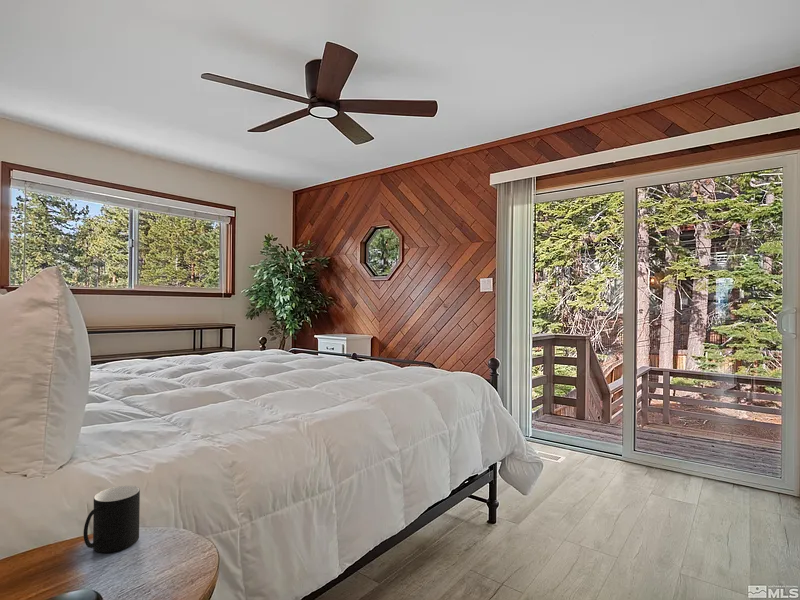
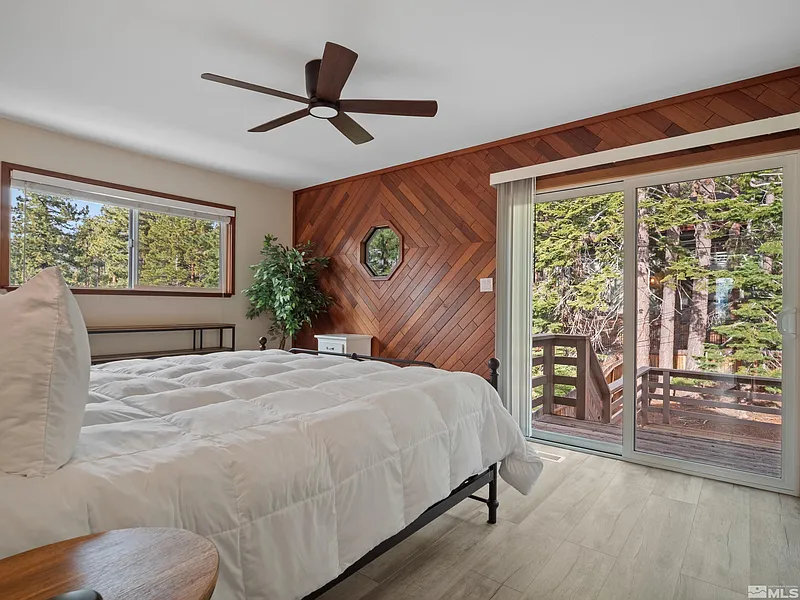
- cup [82,484,141,554]
